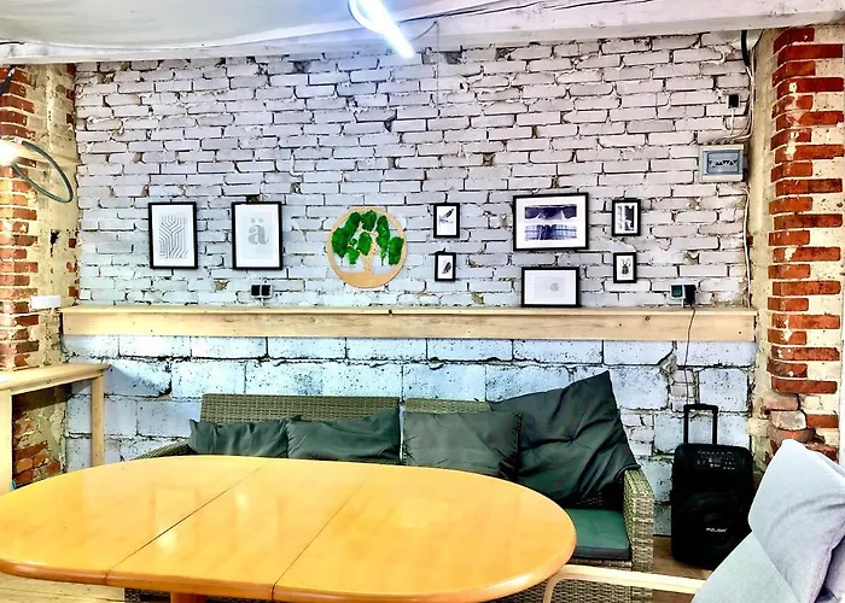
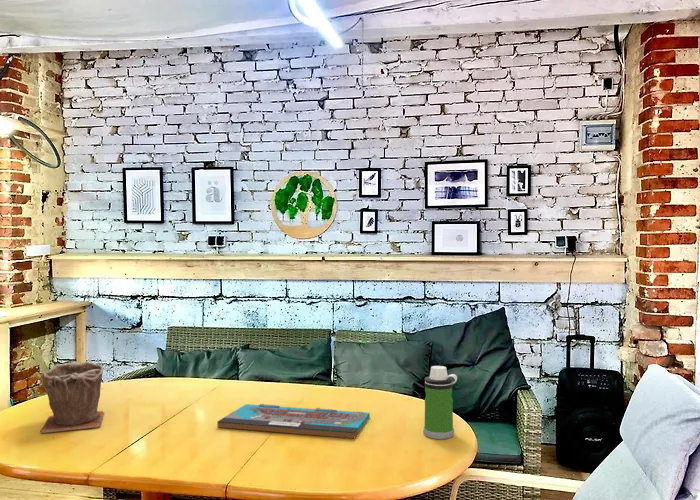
+ plant pot [38,360,105,434]
+ board game [216,402,371,439]
+ water bottle [422,365,458,440]
